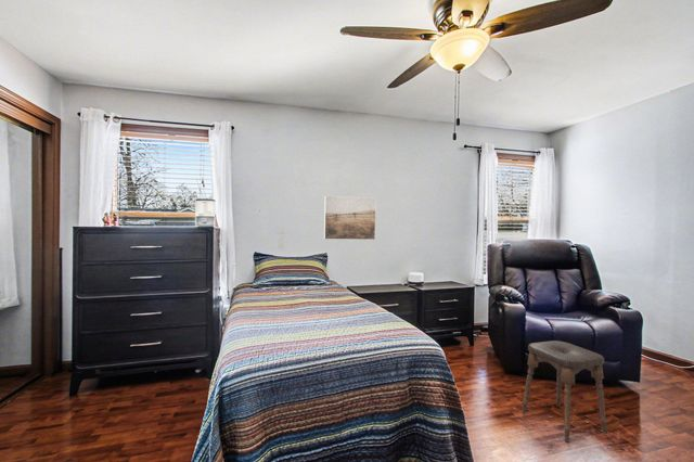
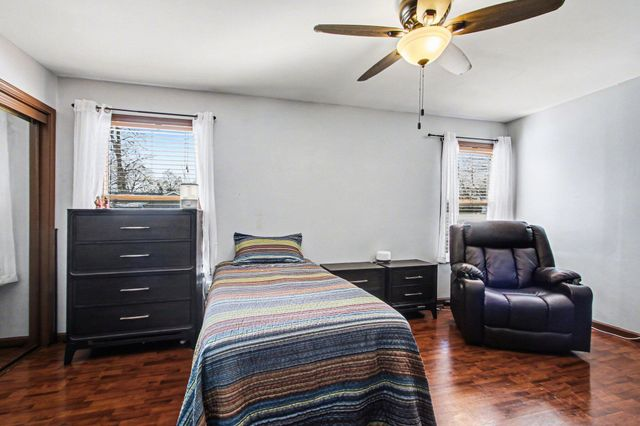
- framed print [323,195,377,241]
- stool [520,339,608,444]
